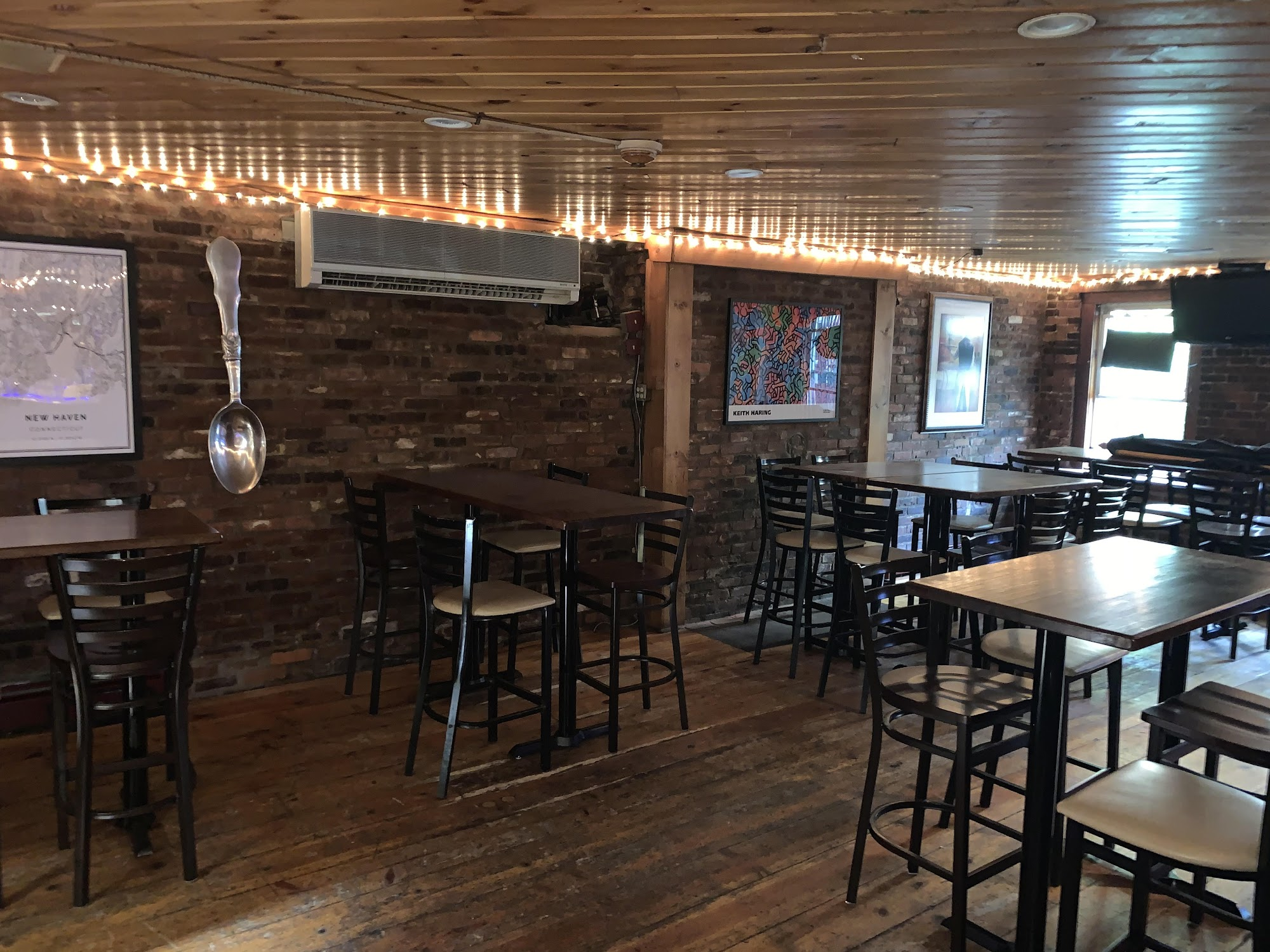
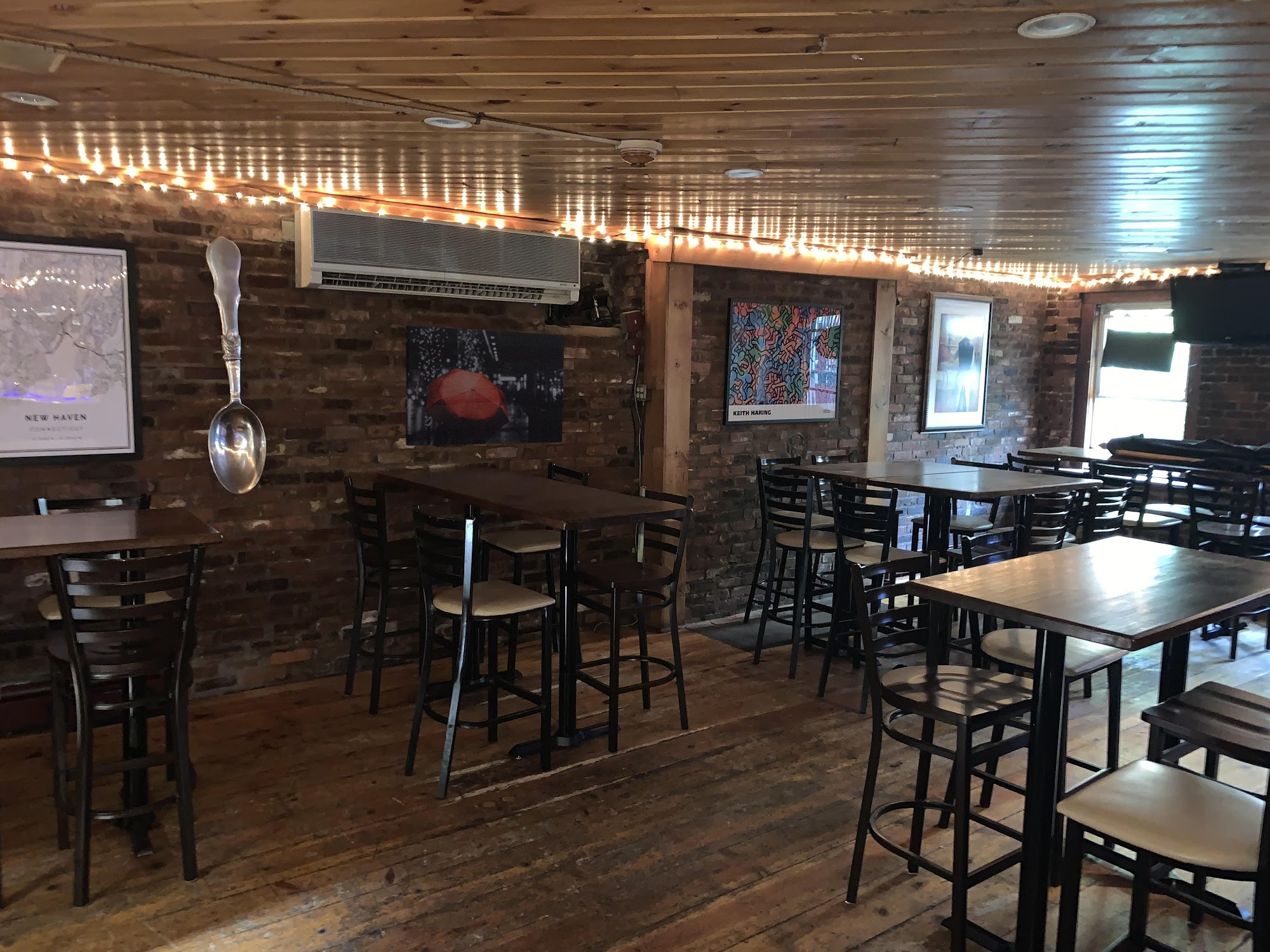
+ wall art [405,325,565,446]
